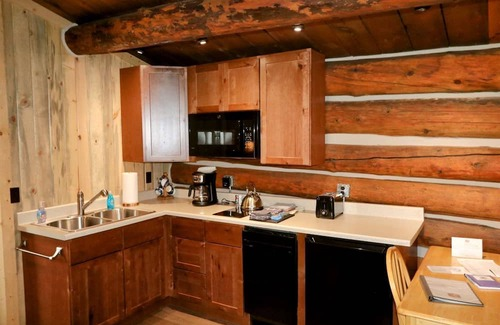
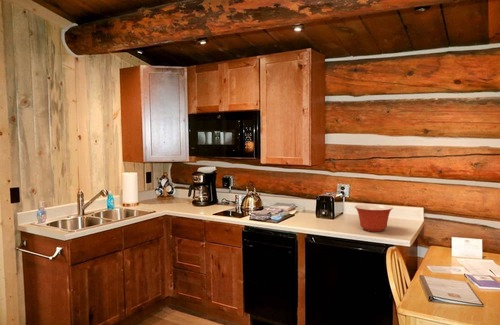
+ mixing bowl [354,203,394,233]
